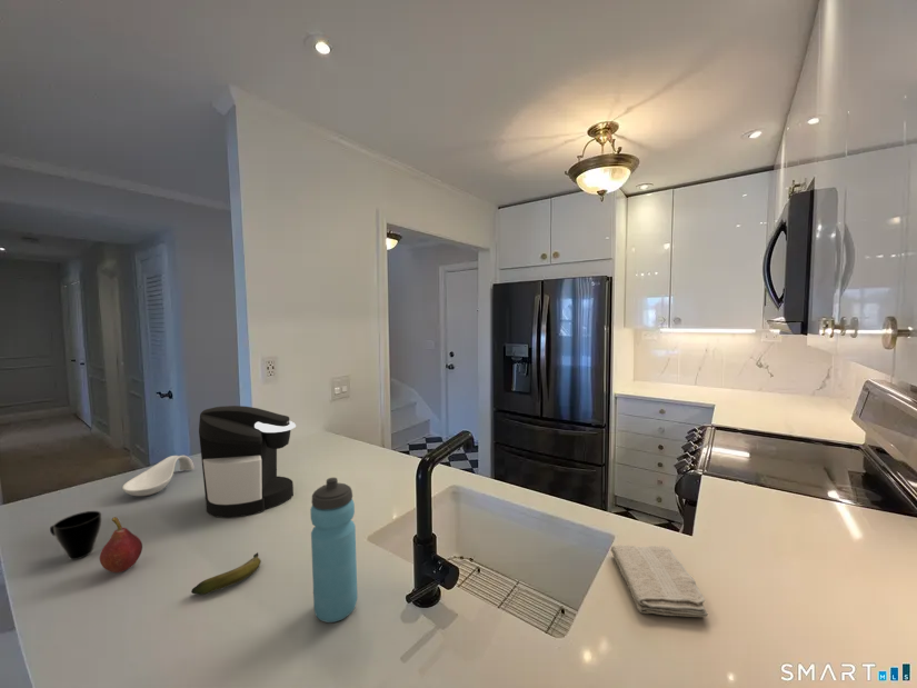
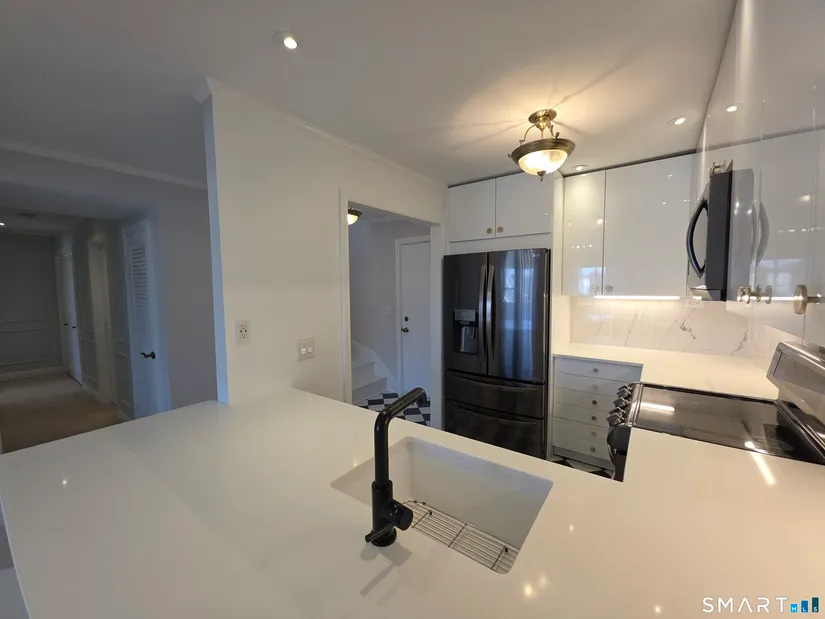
- fruit [99,516,143,574]
- coffee maker [198,405,297,519]
- washcloth [609,544,709,618]
- cup [49,510,102,561]
- spoon rest [121,455,196,497]
- water bottle [309,477,359,624]
- banana [190,551,262,596]
